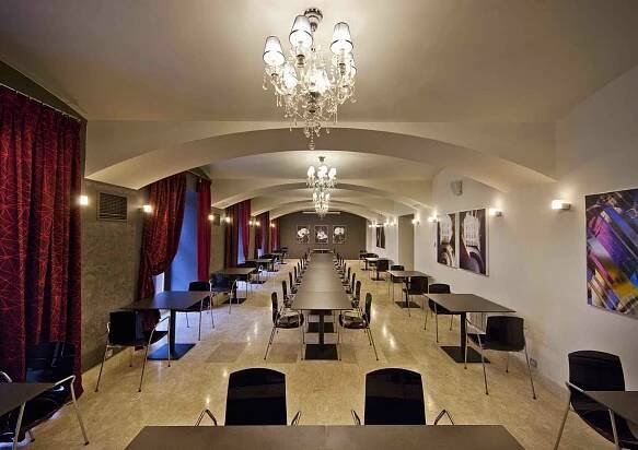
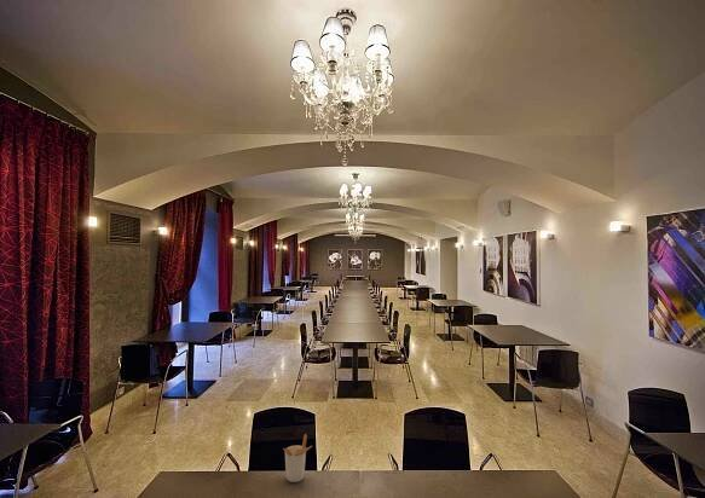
+ utensil holder [282,433,313,483]
